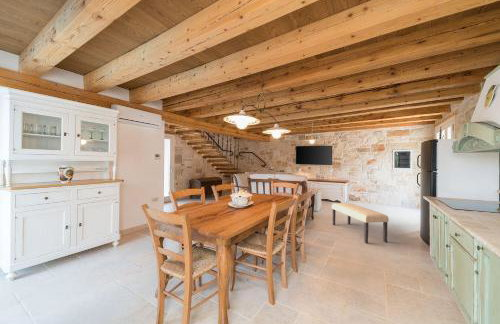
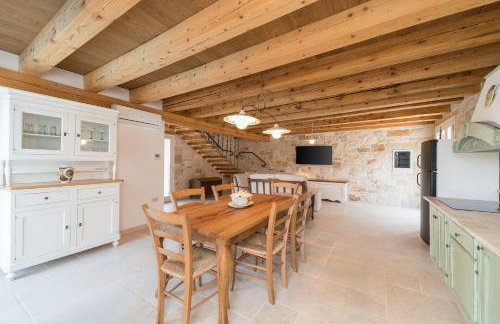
- bench [331,202,390,244]
